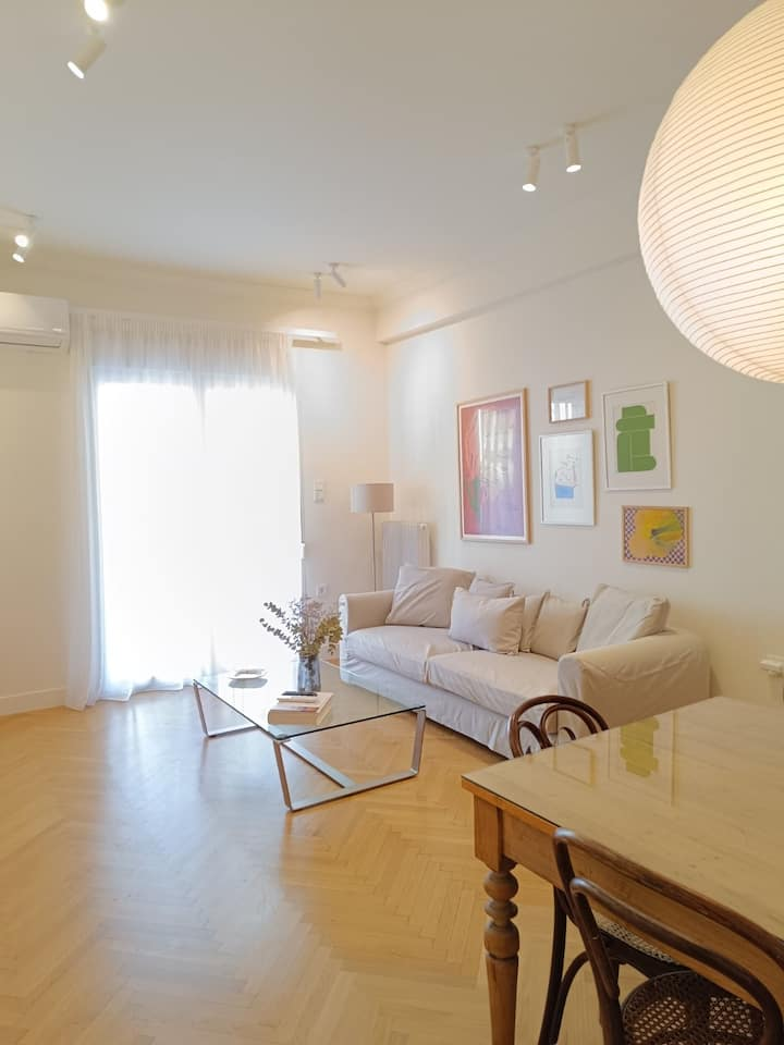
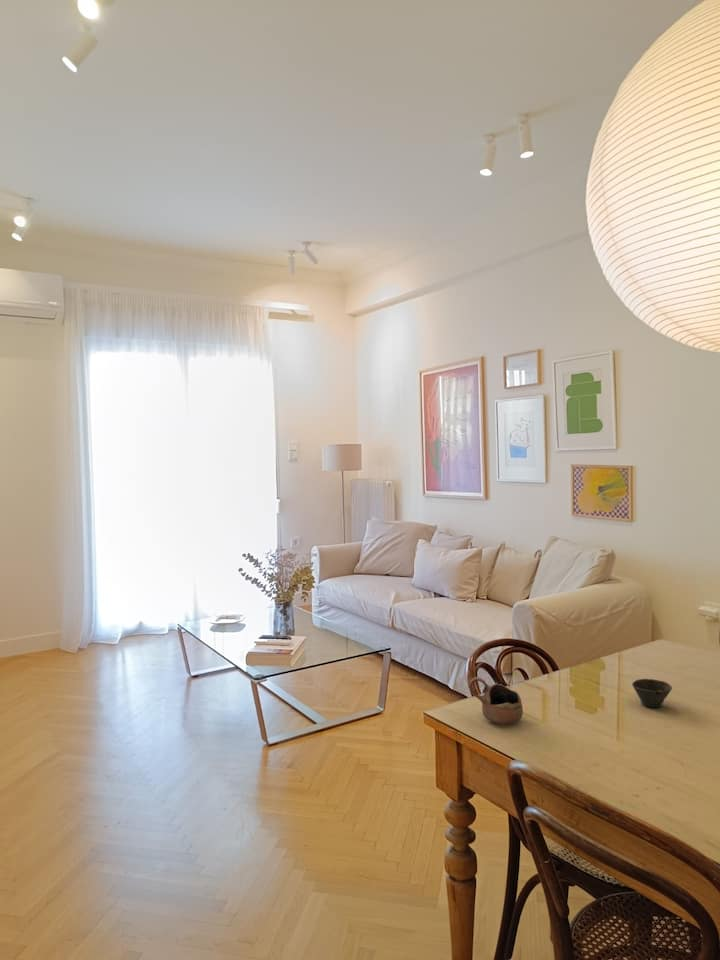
+ cup [468,676,524,725]
+ cup [631,678,673,709]
